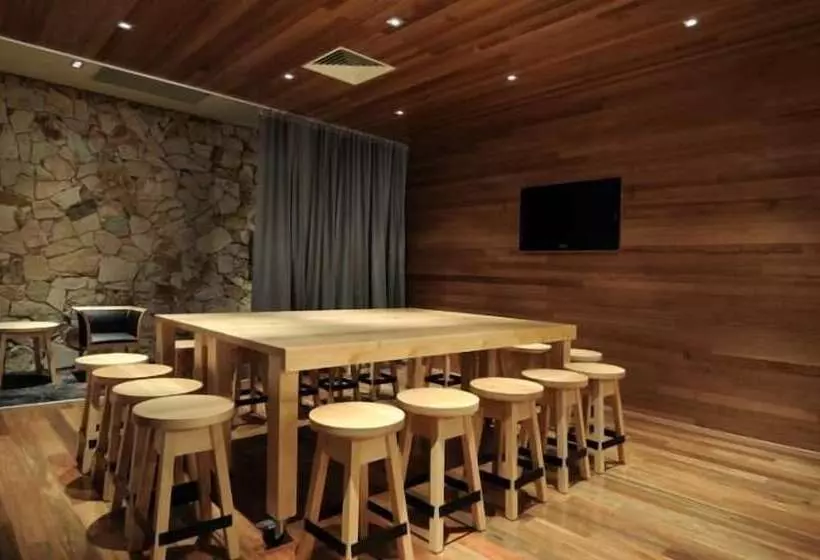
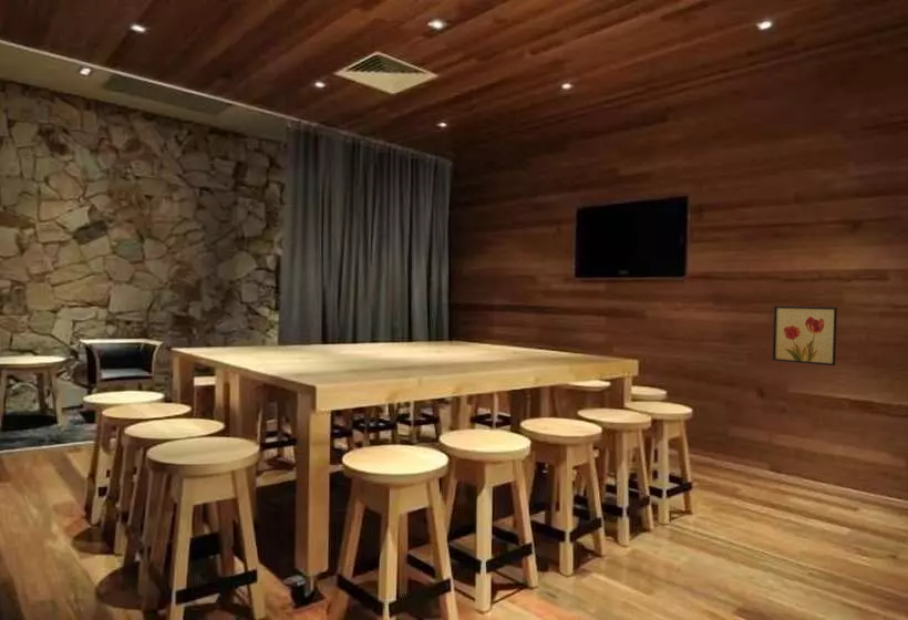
+ wall art [772,304,838,366]
